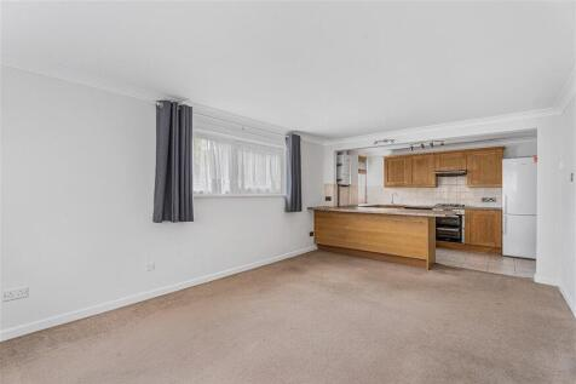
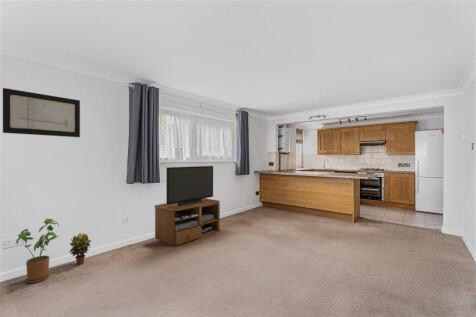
+ tv stand [153,165,221,247]
+ house plant [15,218,60,284]
+ wall art [2,87,81,138]
+ potted plant [69,232,93,266]
